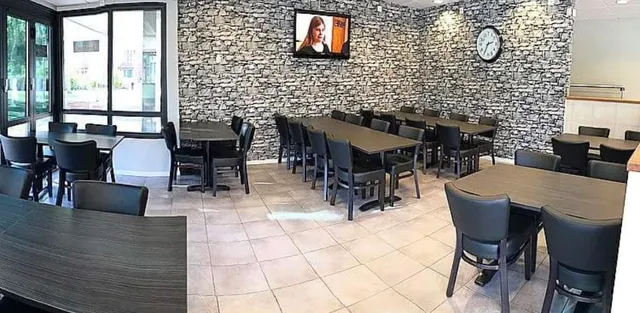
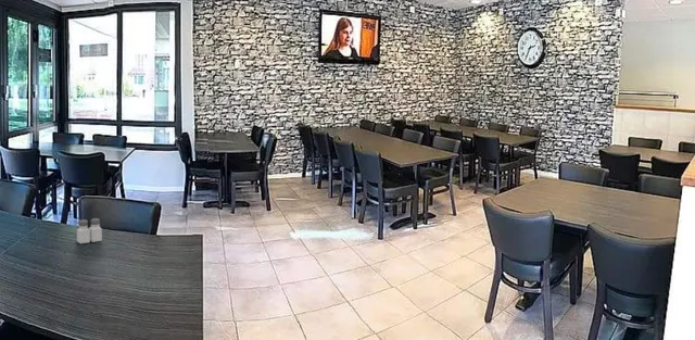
+ salt and pepper shaker [76,217,103,244]
